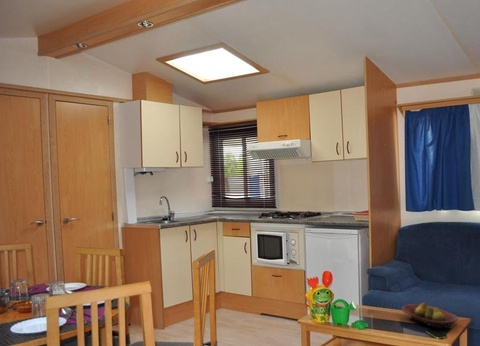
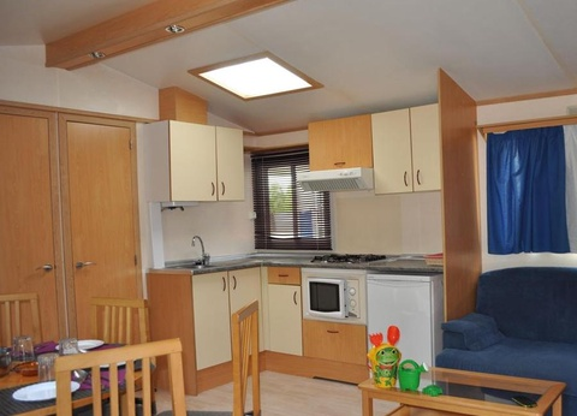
- fruit bowl [401,302,459,329]
